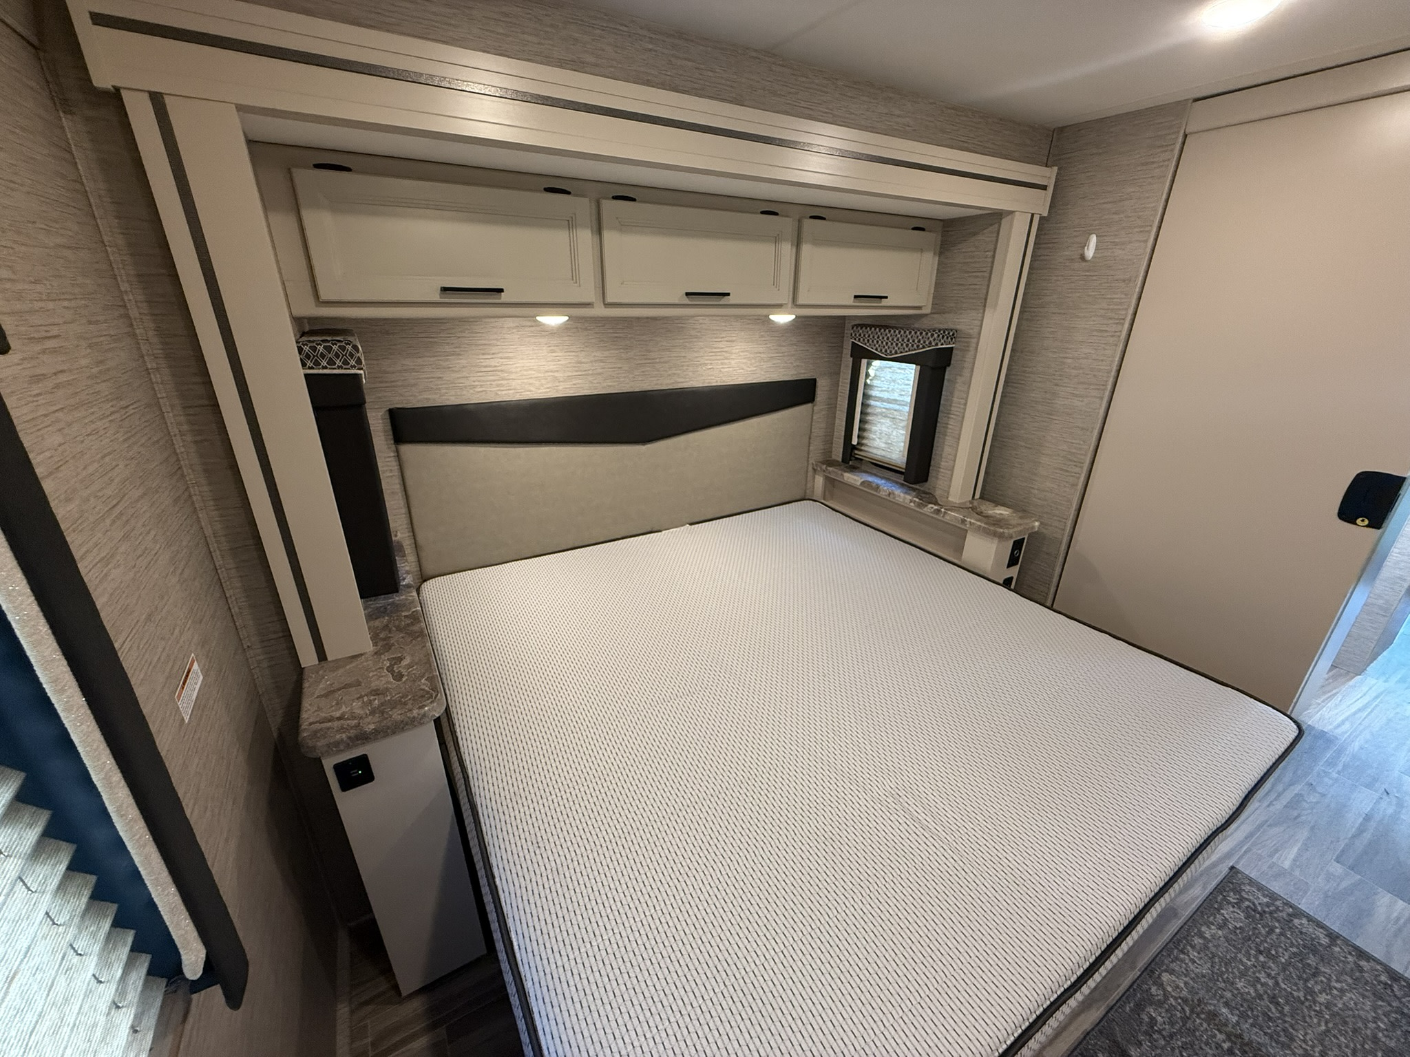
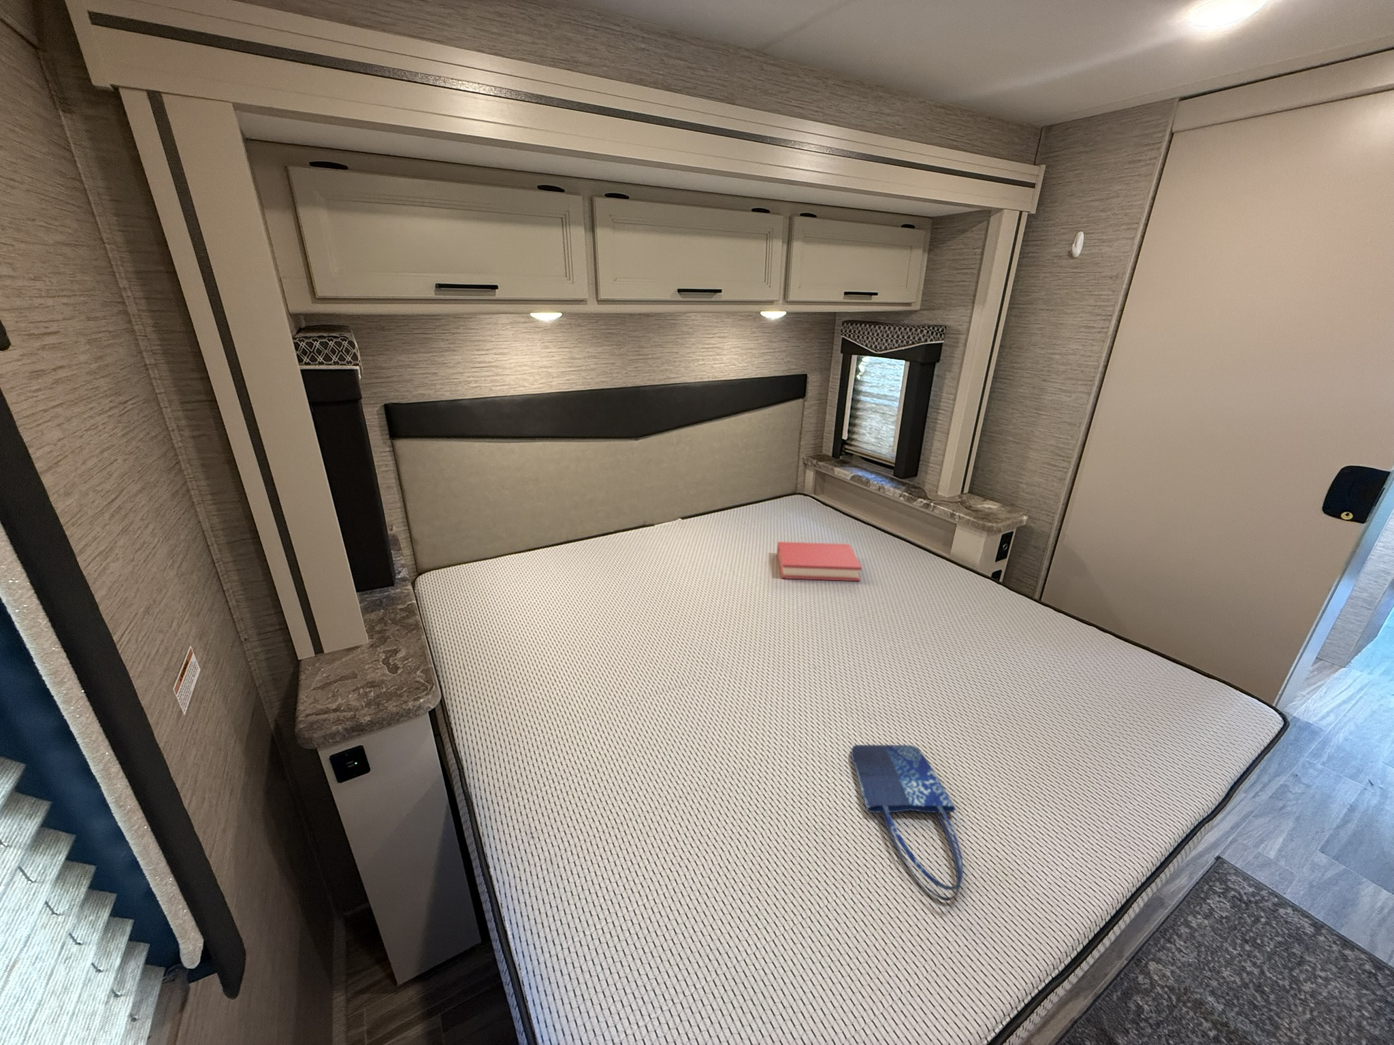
+ shopping bag [851,744,964,902]
+ hardback book [776,541,863,582]
